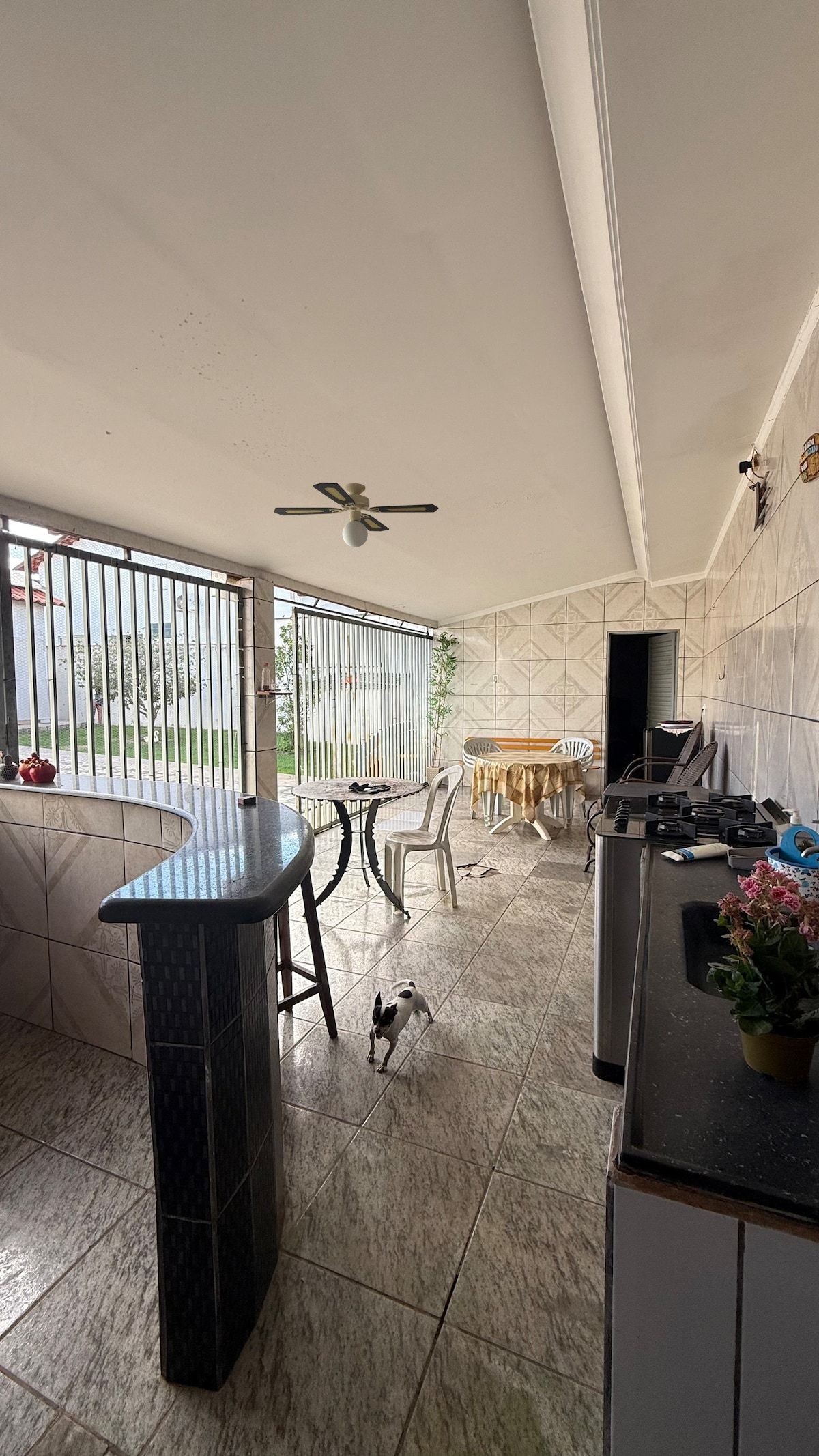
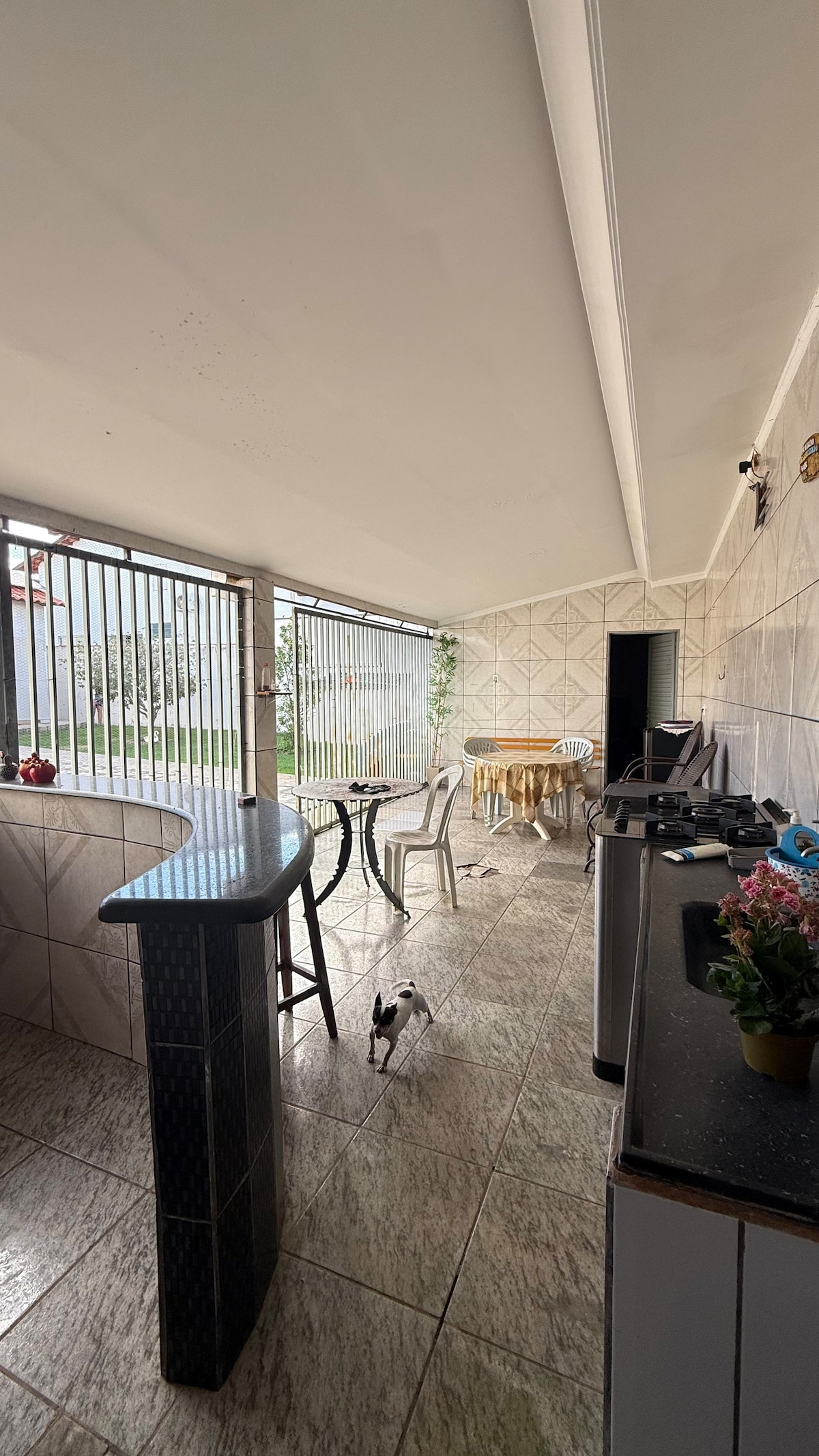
- ceiling fan [274,482,440,548]
